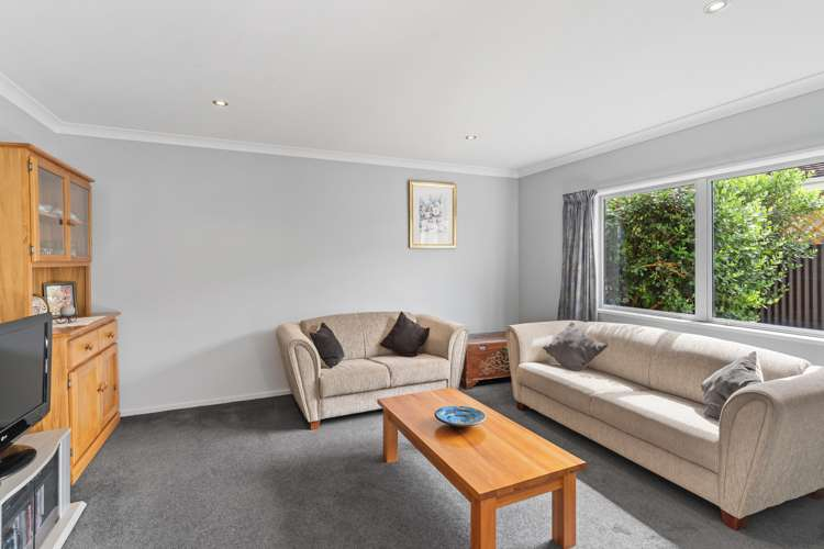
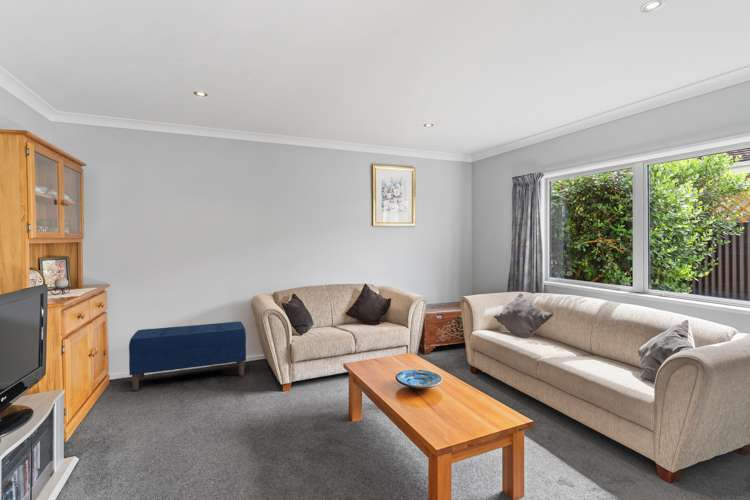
+ bench [128,320,247,391]
